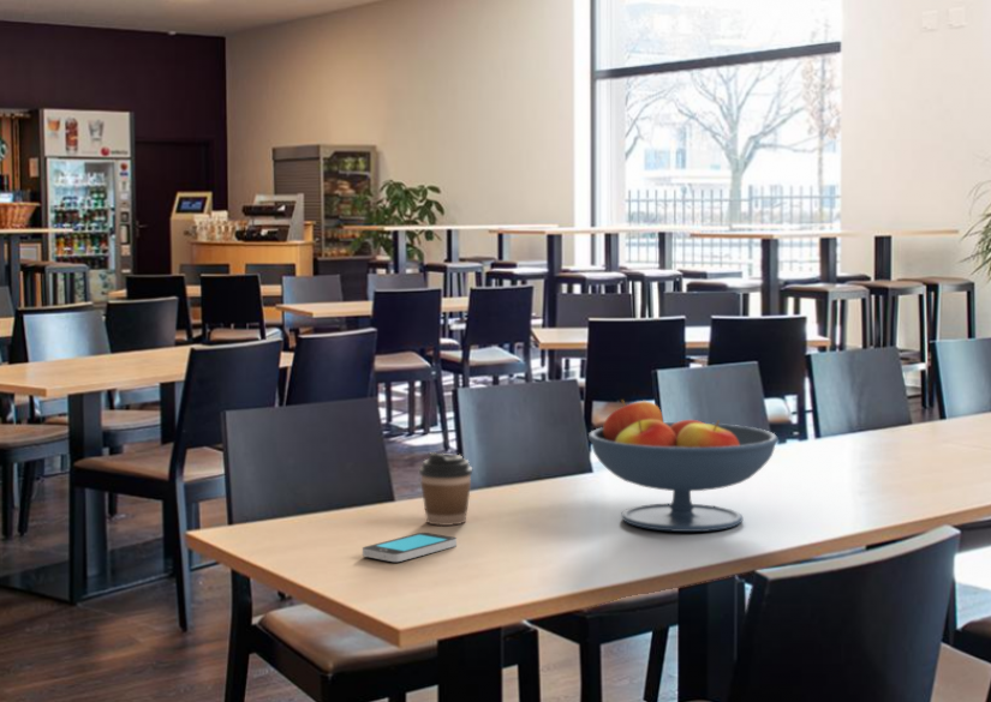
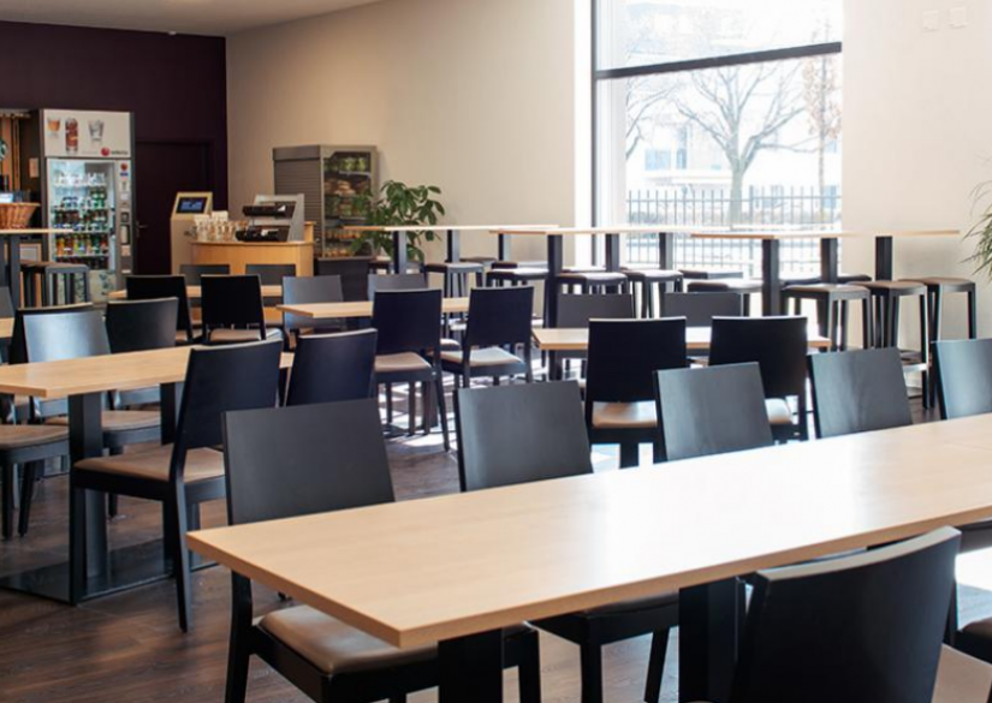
- smartphone [362,532,458,563]
- coffee cup [418,451,473,527]
- fruit bowl [587,398,780,533]
